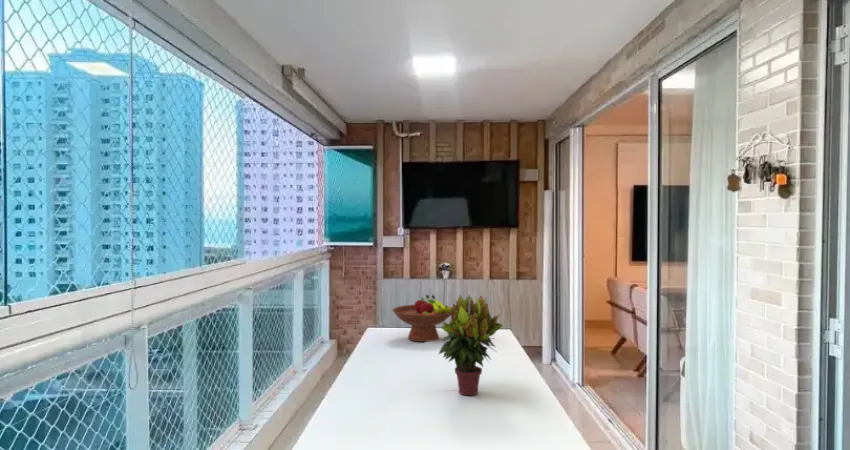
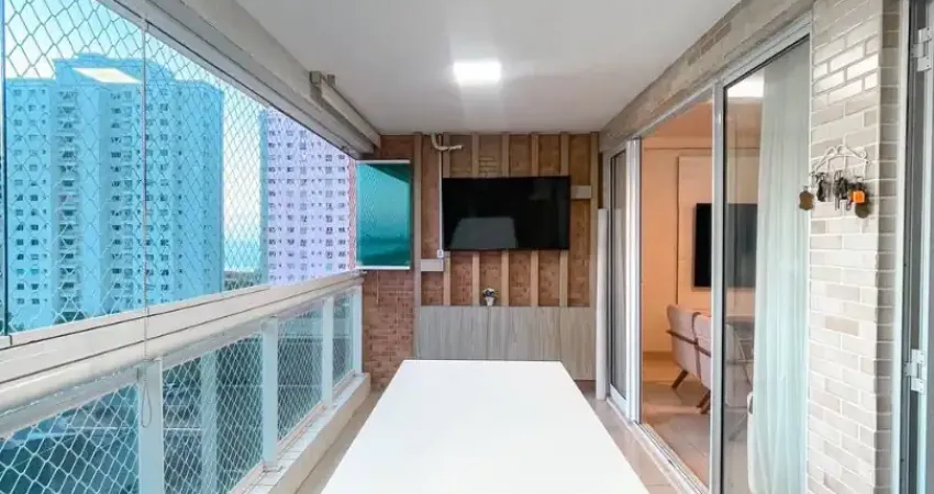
- fruit bowl [392,294,453,343]
- potted plant [438,294,504,396]
